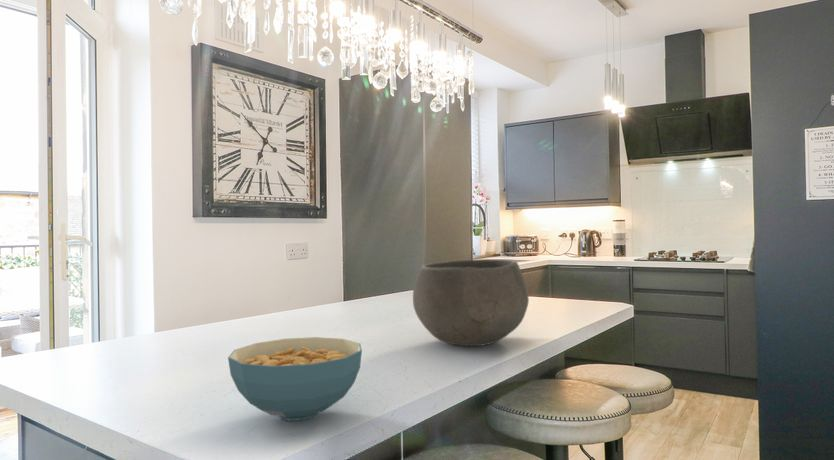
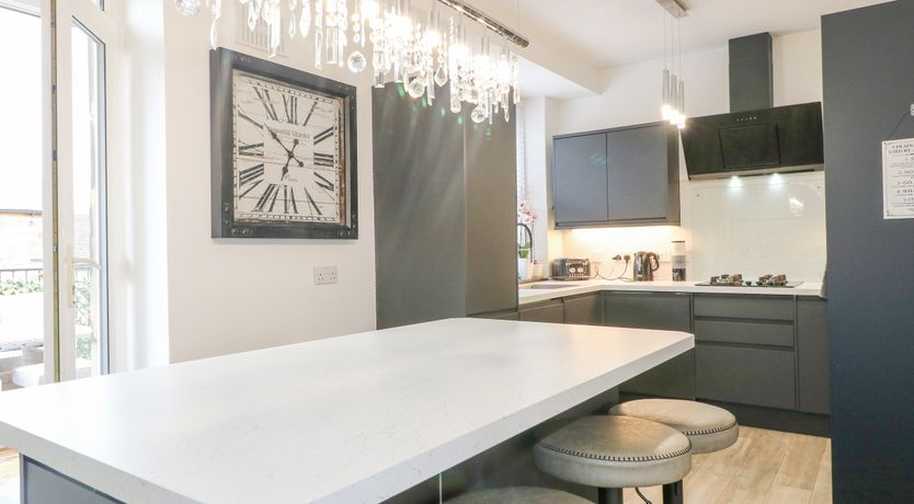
- bowl [412,258,530,347]
- cereal bowl [227,336,363,422]
